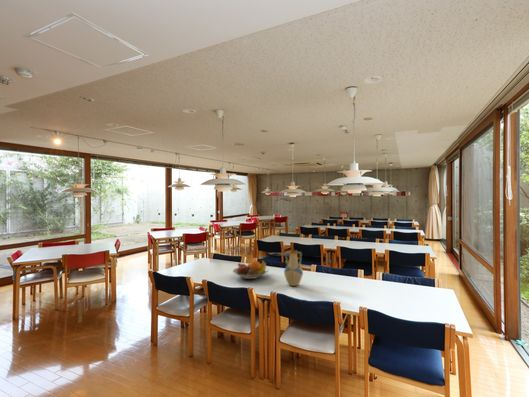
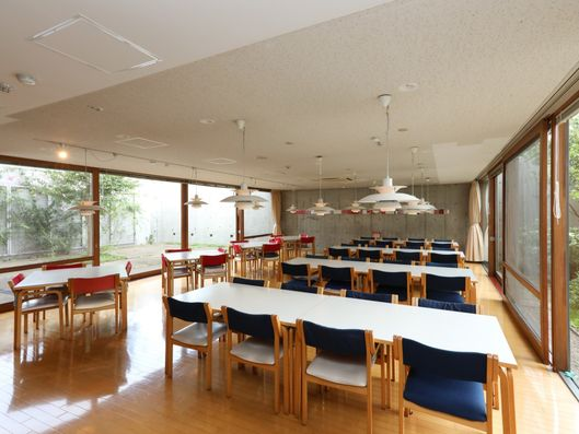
- fruit bowl [231,260,269,280]
- vase [283,249,304,287]
